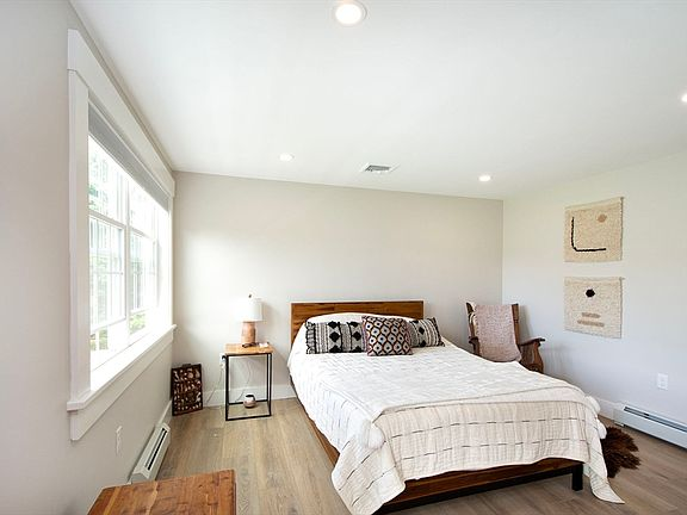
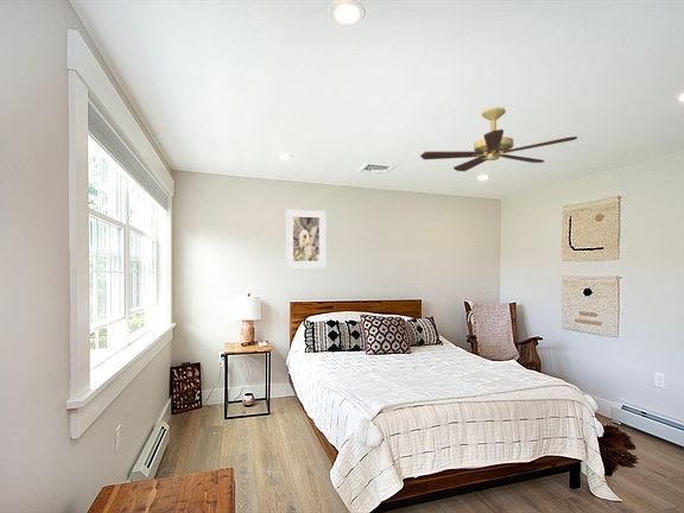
+ ceiling fan [419,106,578,172]
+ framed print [285,209,327,270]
